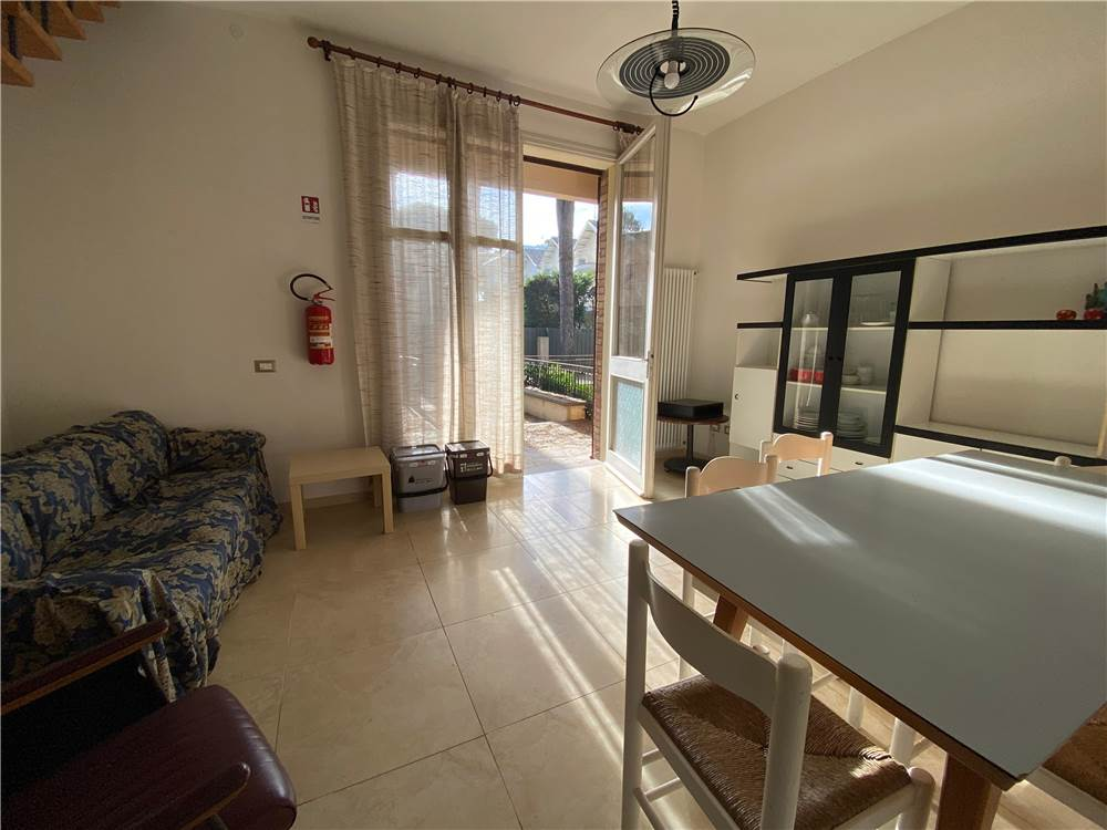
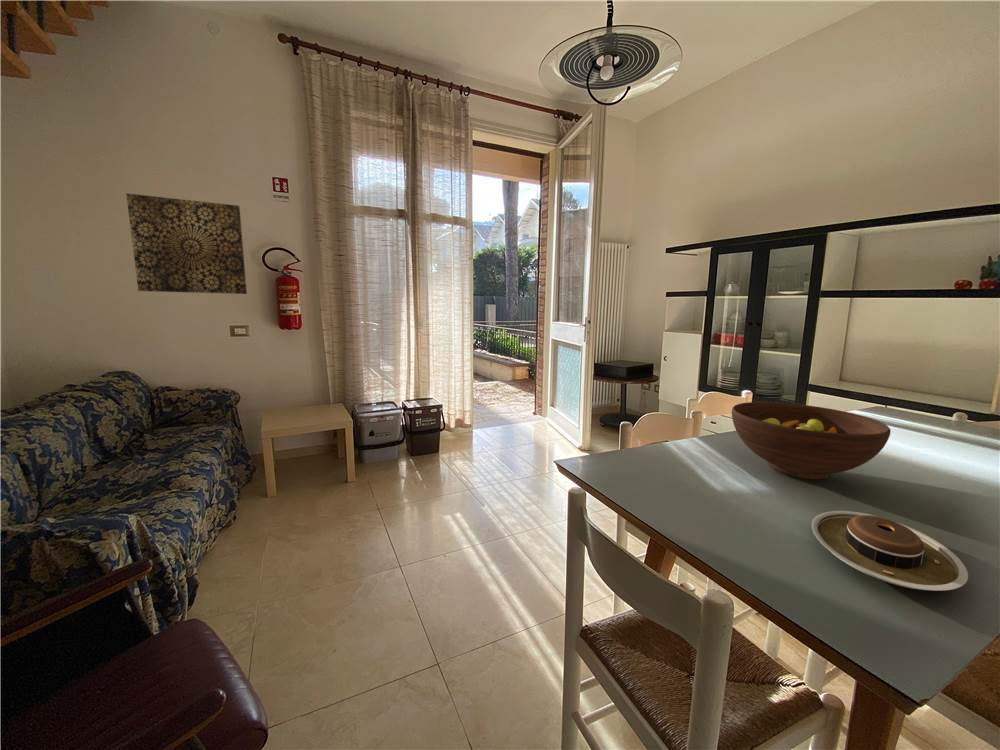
+ plate [811,510,969,593]
+ fruit bowl [731,401,892,480]
+ wall art [125,192,248,295]
